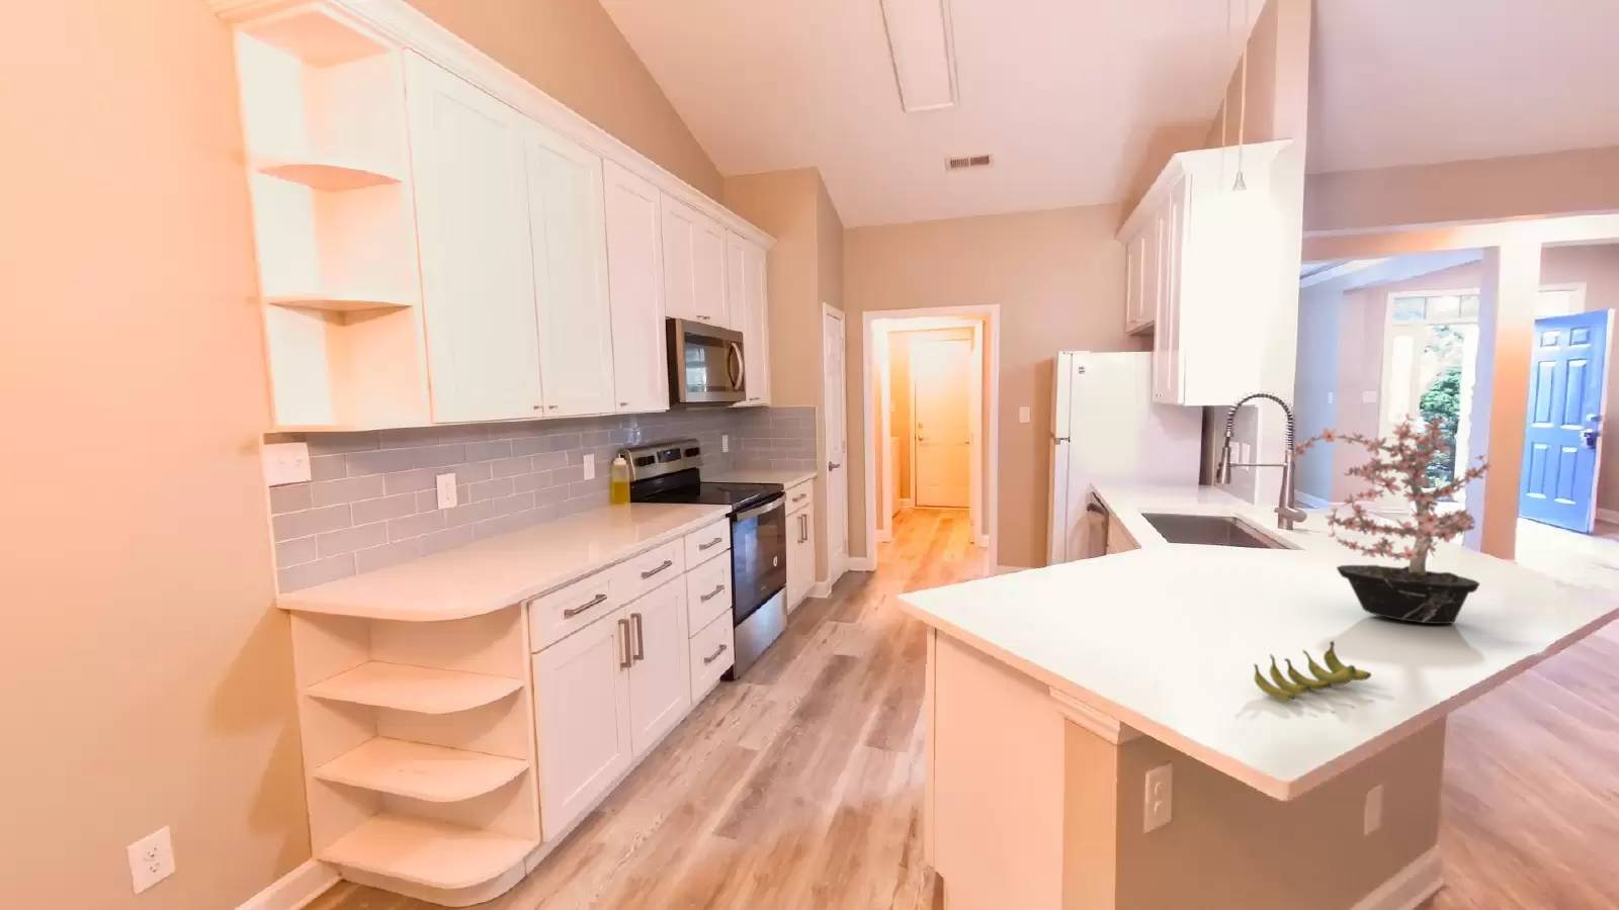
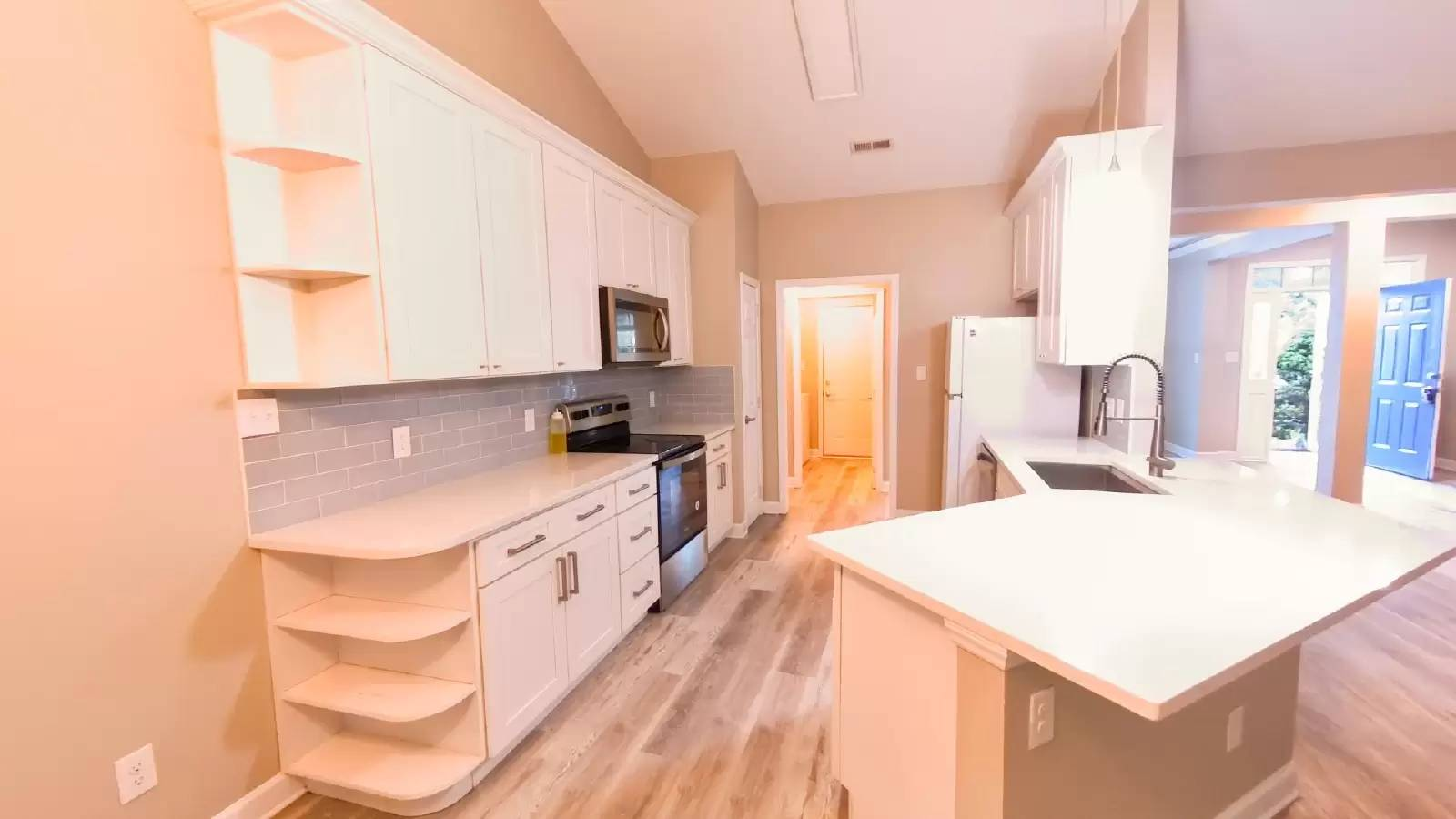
- potted plant [1284,410,1492,624]
- banana [1253,640,1392,717]
